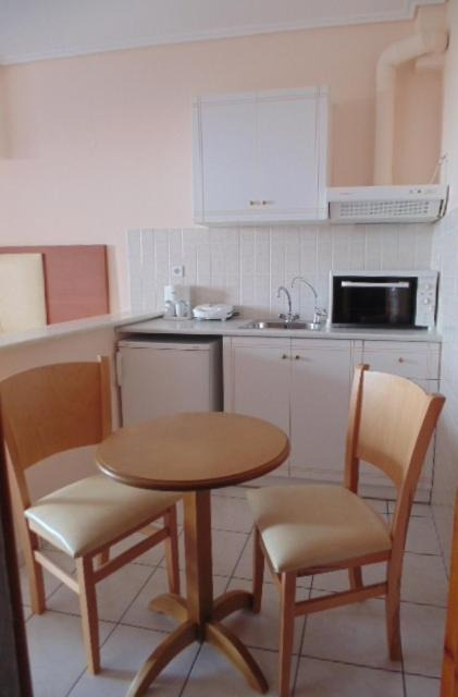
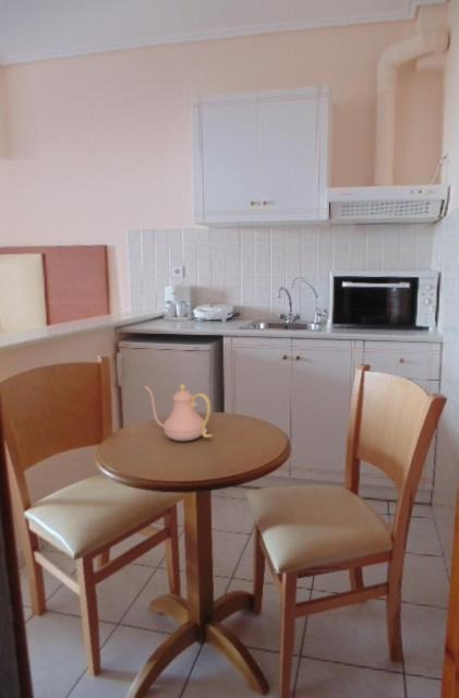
+ teapot [143,383,214,442]
